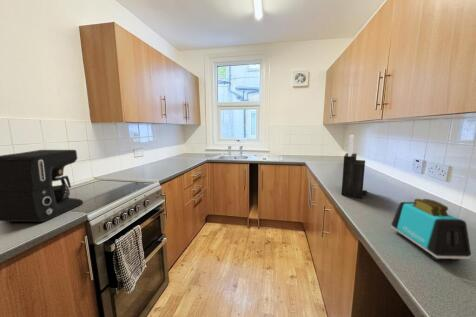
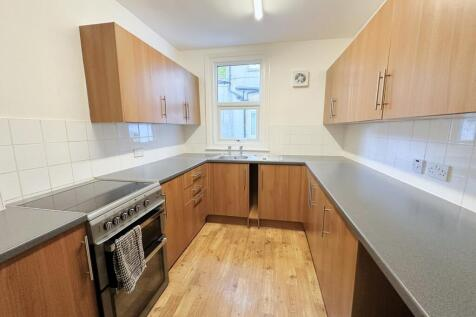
- coffee maker [0,149,84,223]
- toaster [390,198,472,262]
- knife block [340,134,368,199]
